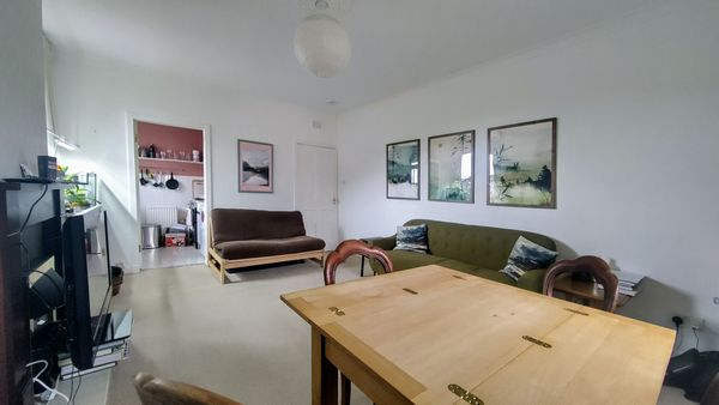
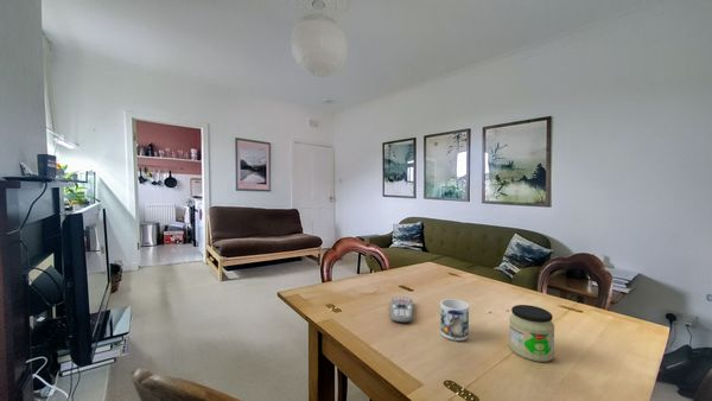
+ mug [439,298,470,342]
+ jar [508,304,555,363]
+ remote control [389,297,414,324]
